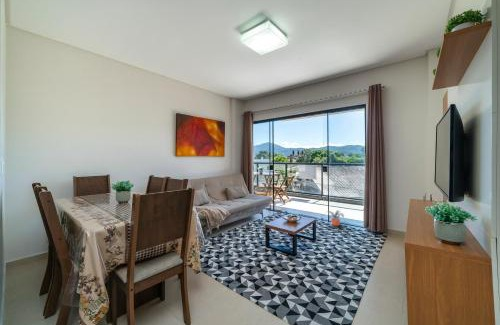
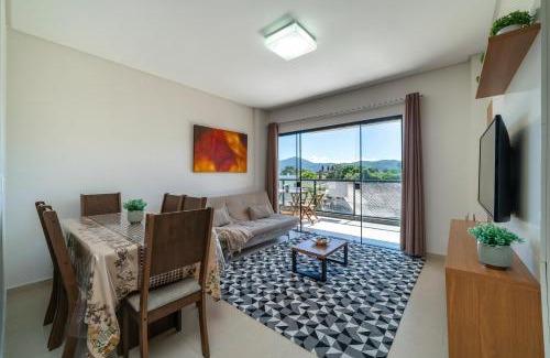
- potted plant [325,209,345,227]
